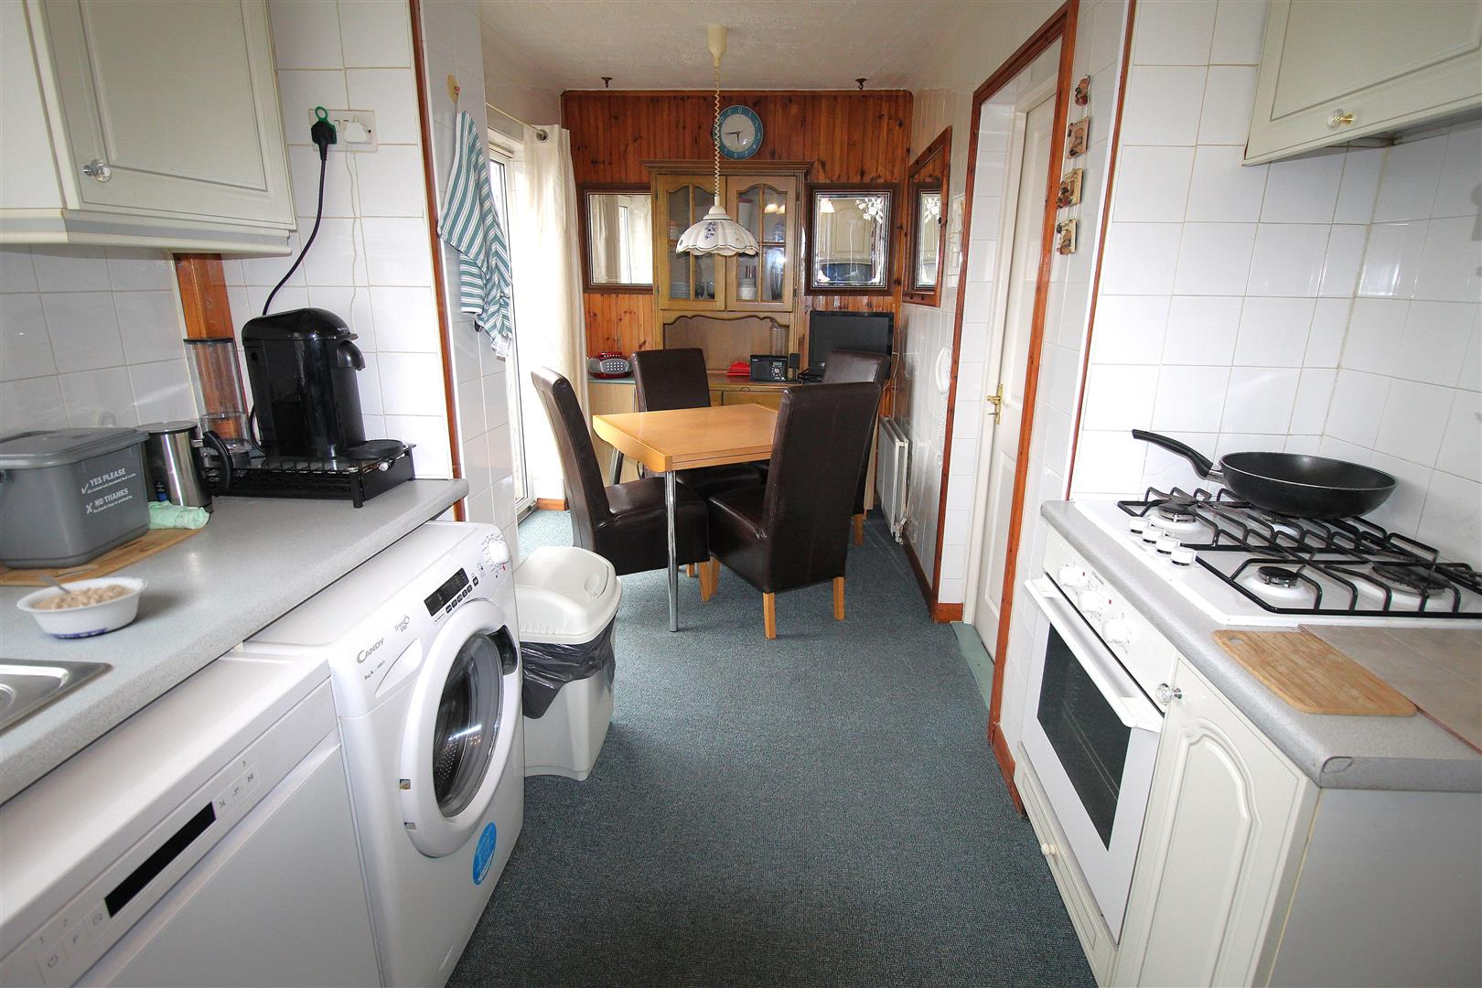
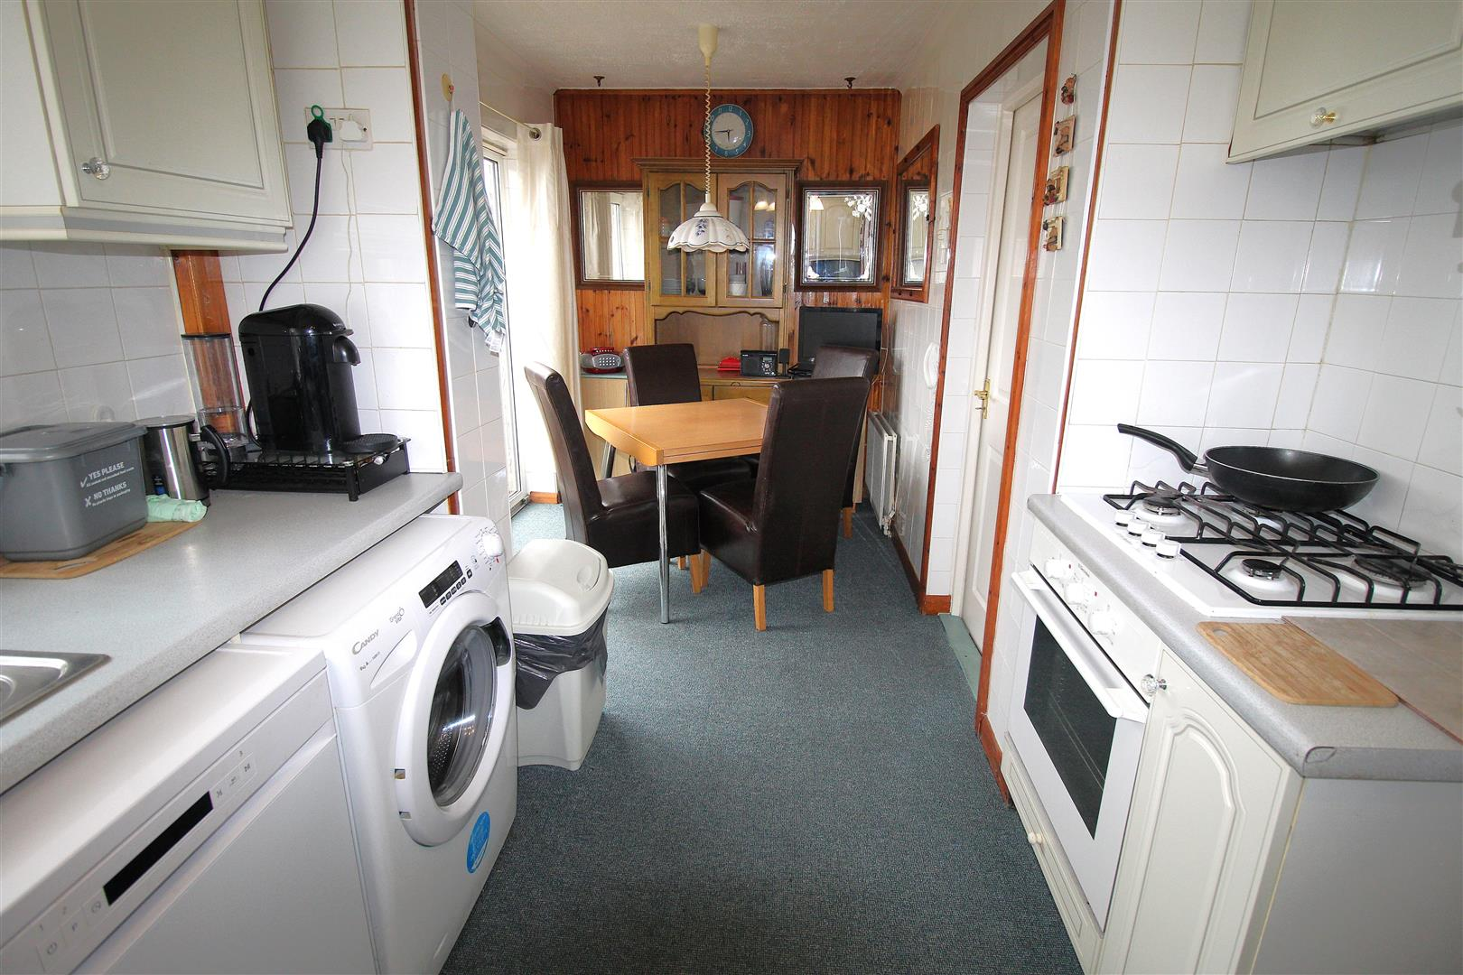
- legume [15,573,149,638]
